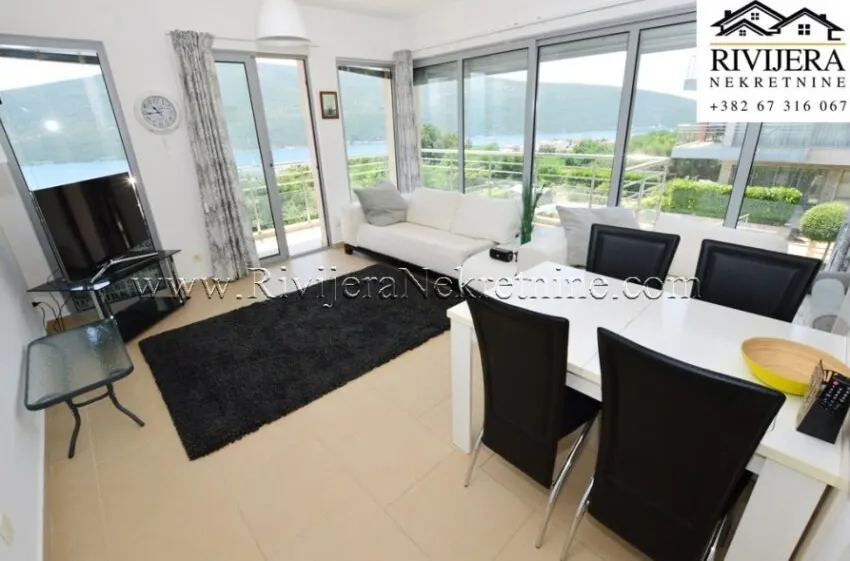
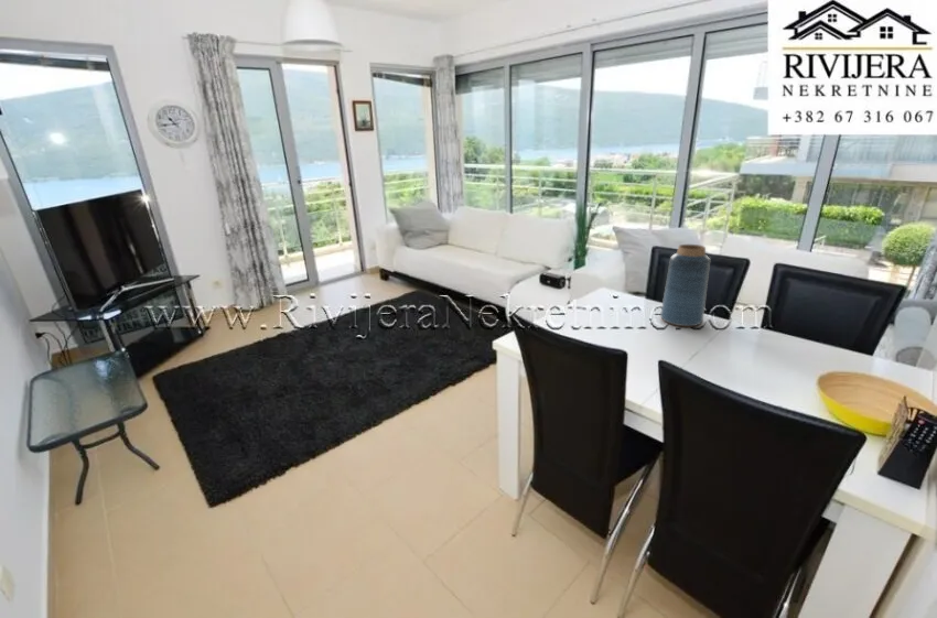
+ vase [659,243,712,327]
